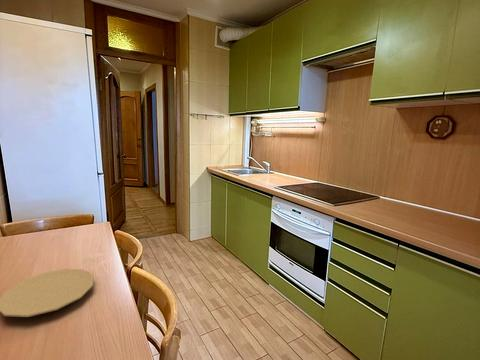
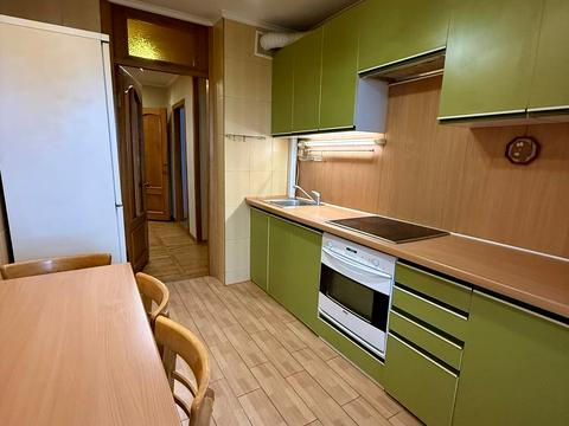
- plate [0,268,94,318]
